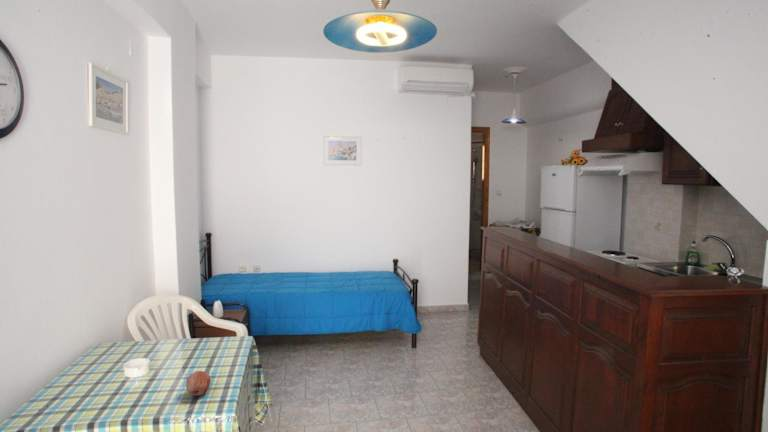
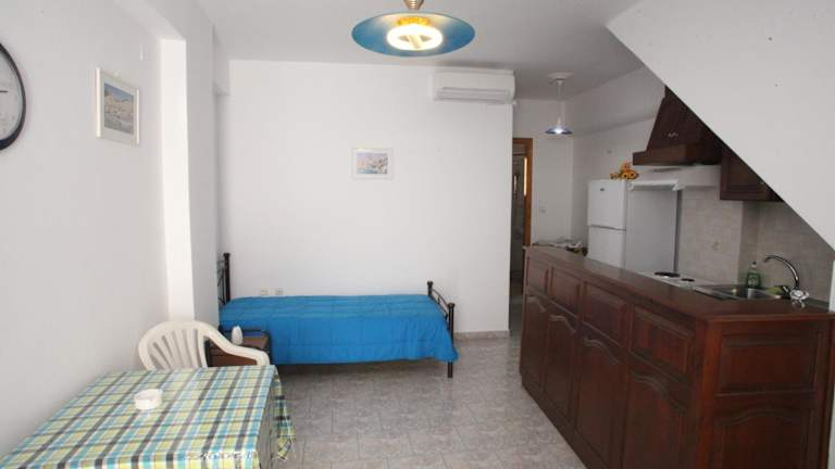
- fruit [185,370,211,397]
